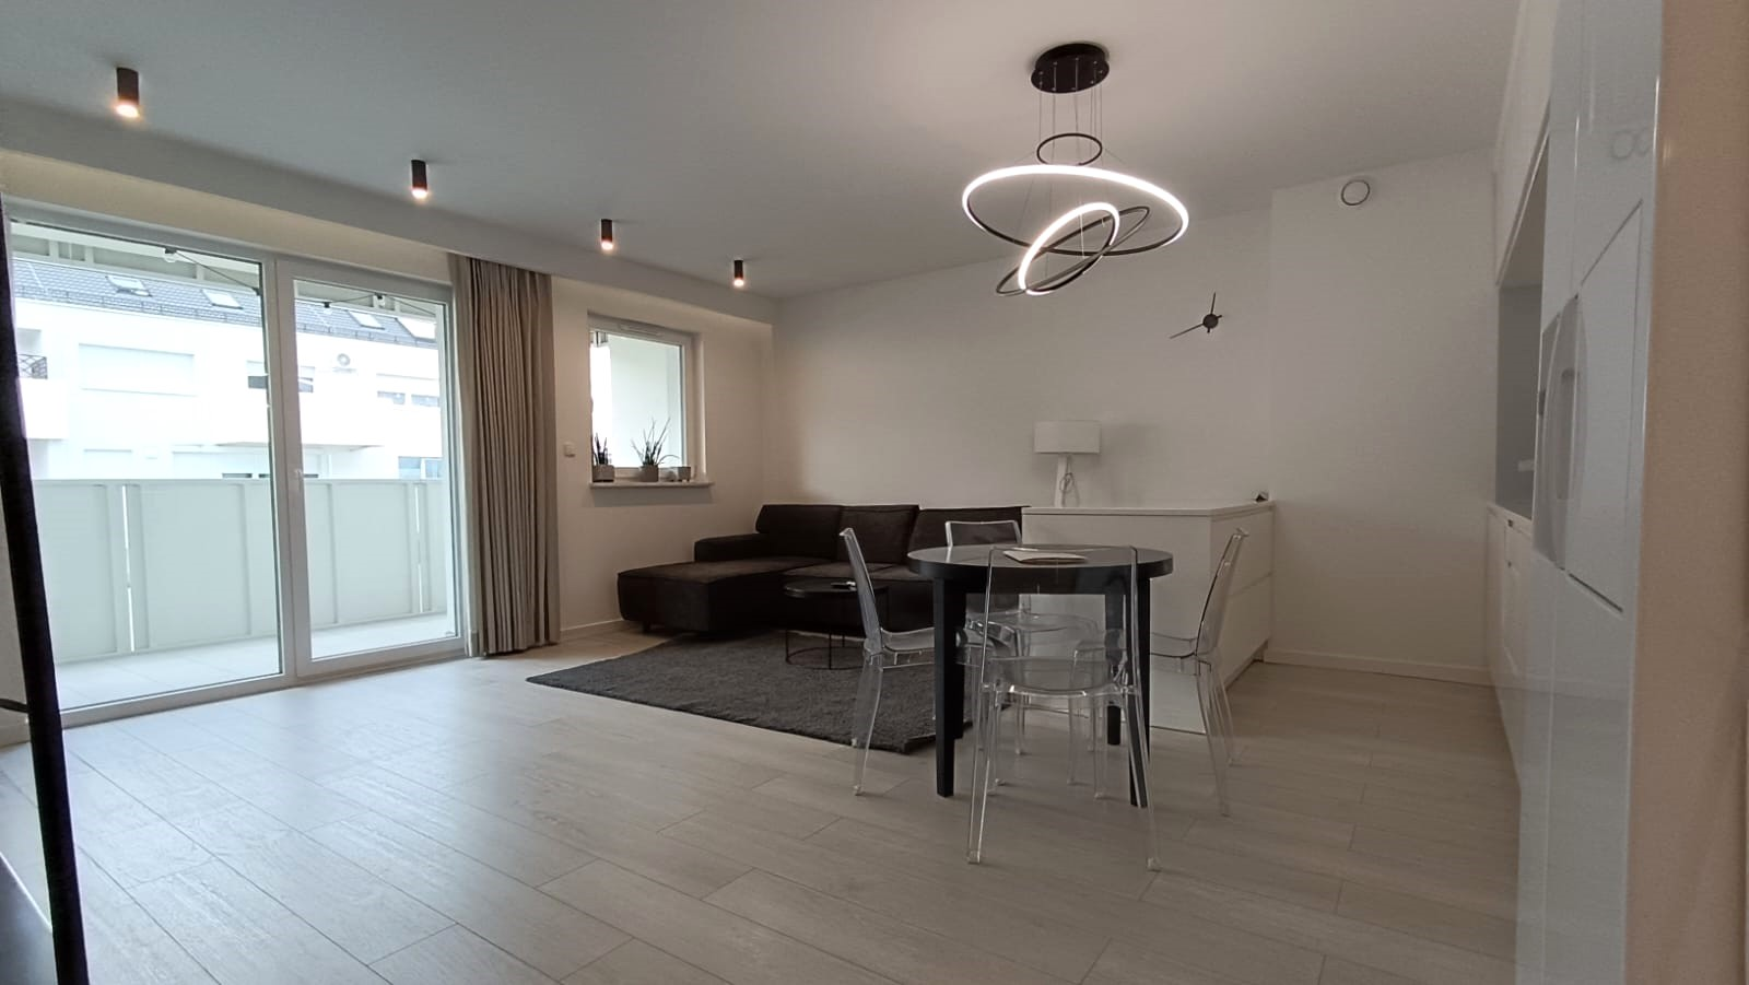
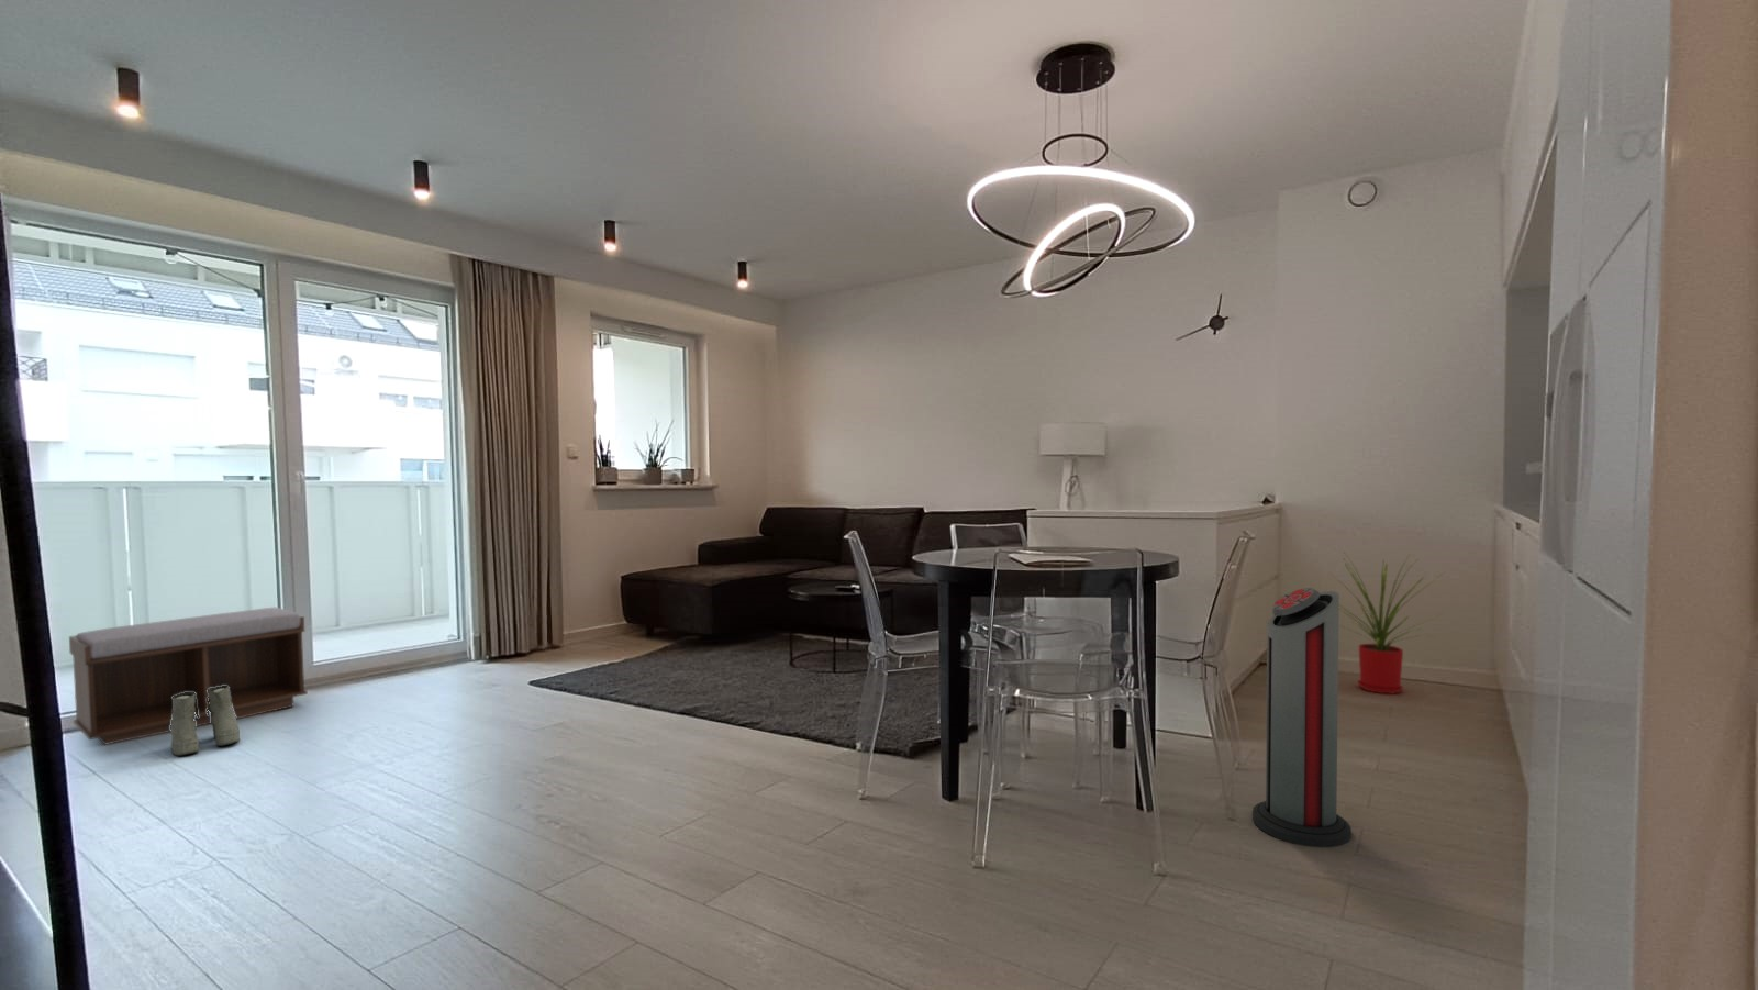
+ bench [68,606,309,746]
+ house plant [1332,553,1445,695]
+ air purifier [1251,587,1352,849]
+ boots [170,686,240,757]
